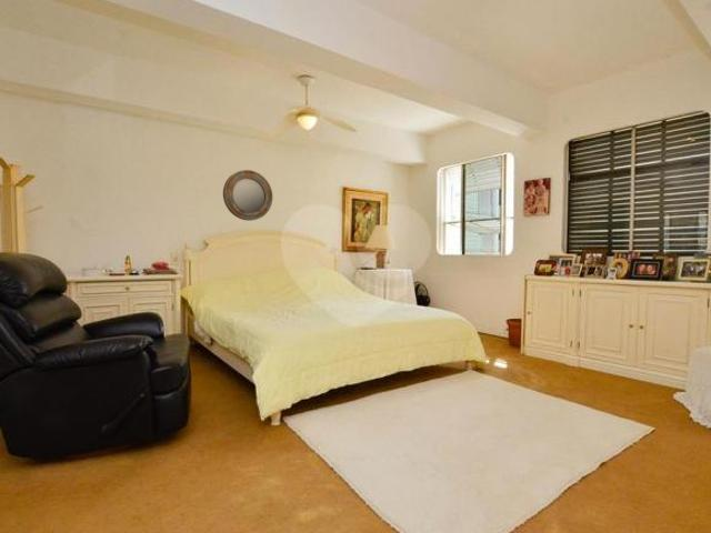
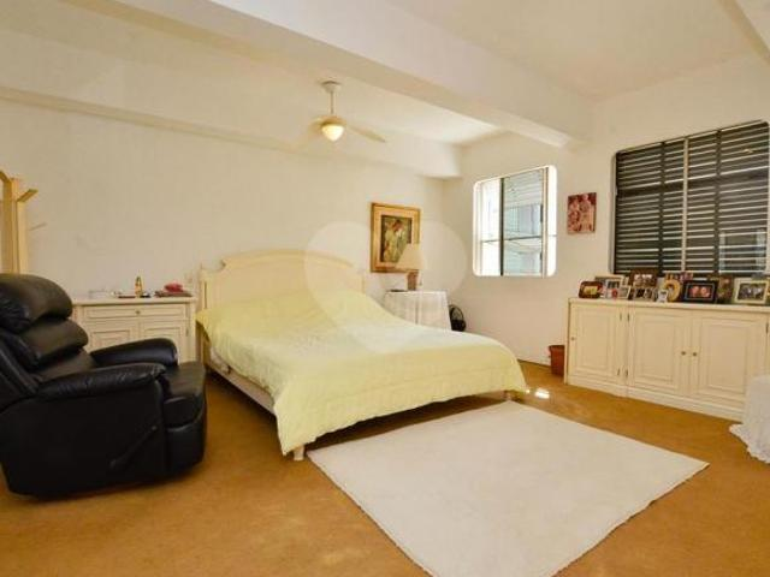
- home mirror [222,169,273,222]
